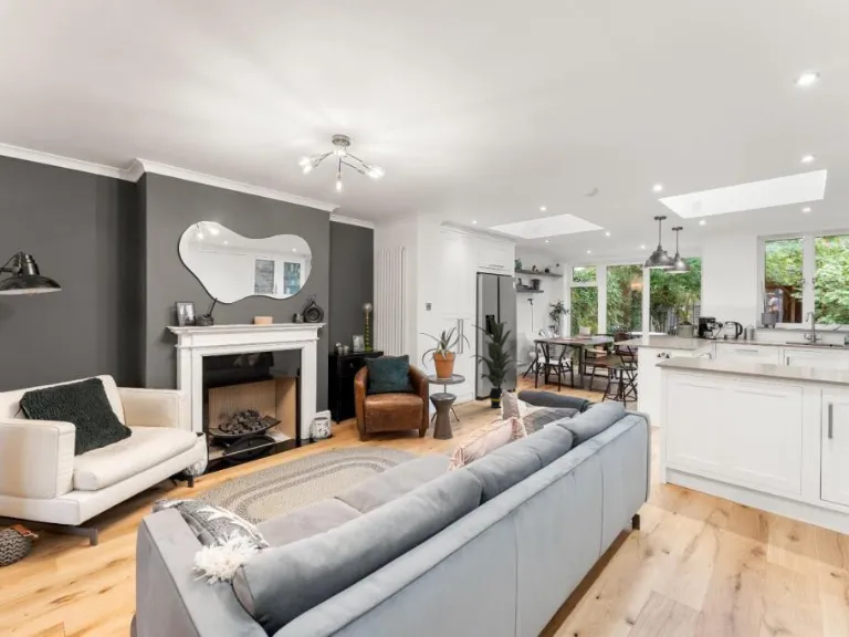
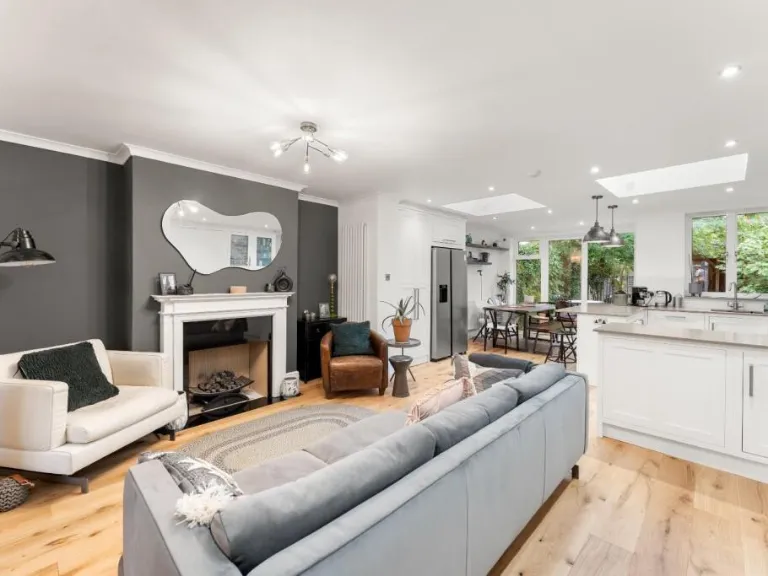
- indoor plant [470,316,524,409]
